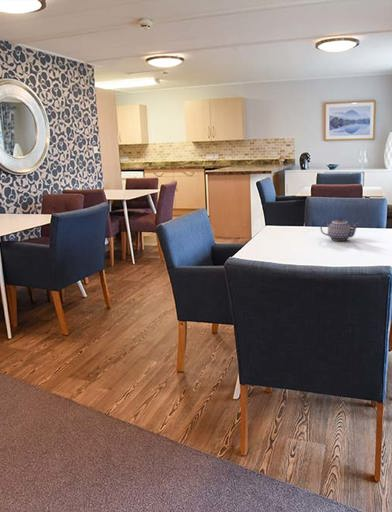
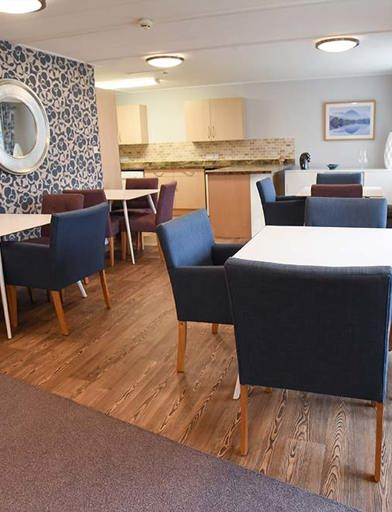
- teapot [319,217,360,242]
